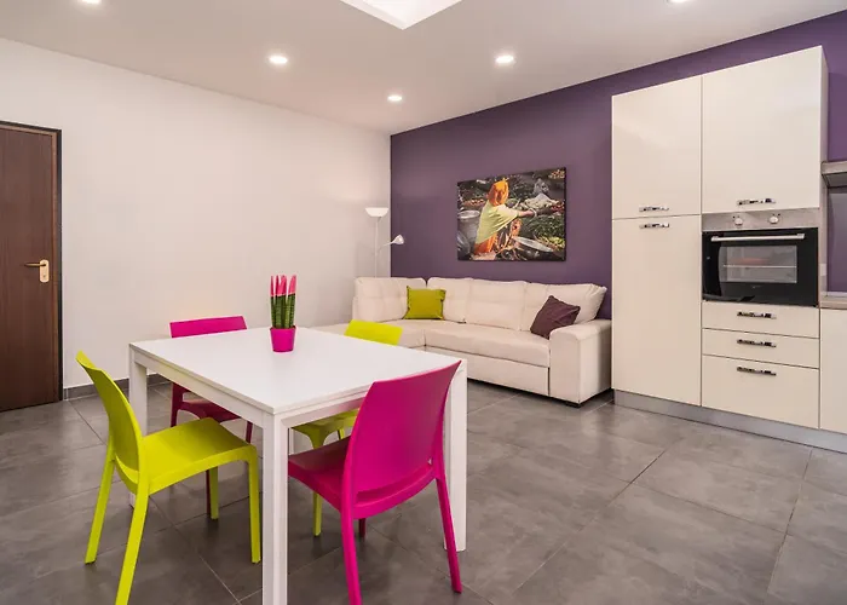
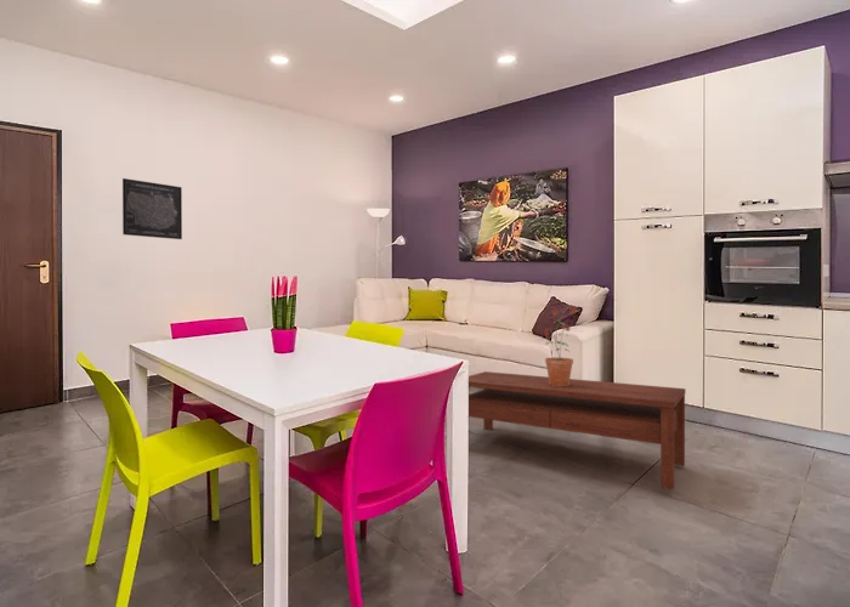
+ potted plant [540,304,578,386]
+ coffee table [467,370,686,492]
+ wall art [121,177,183,240]
